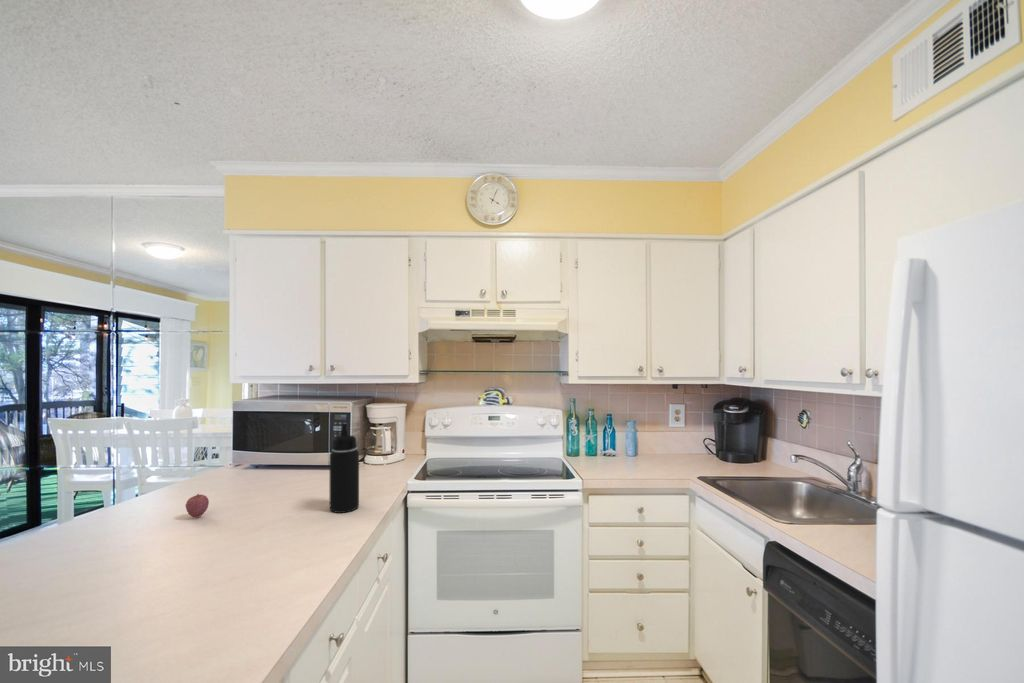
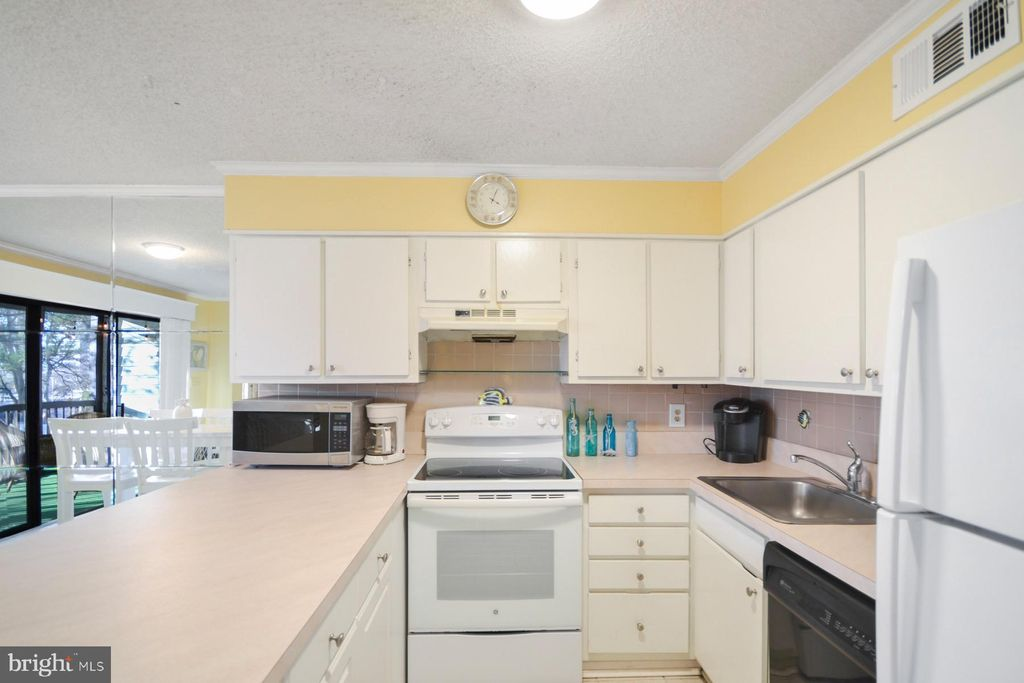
- water bottle [329,423,360,514]
- fruit [185,493,210,518]
